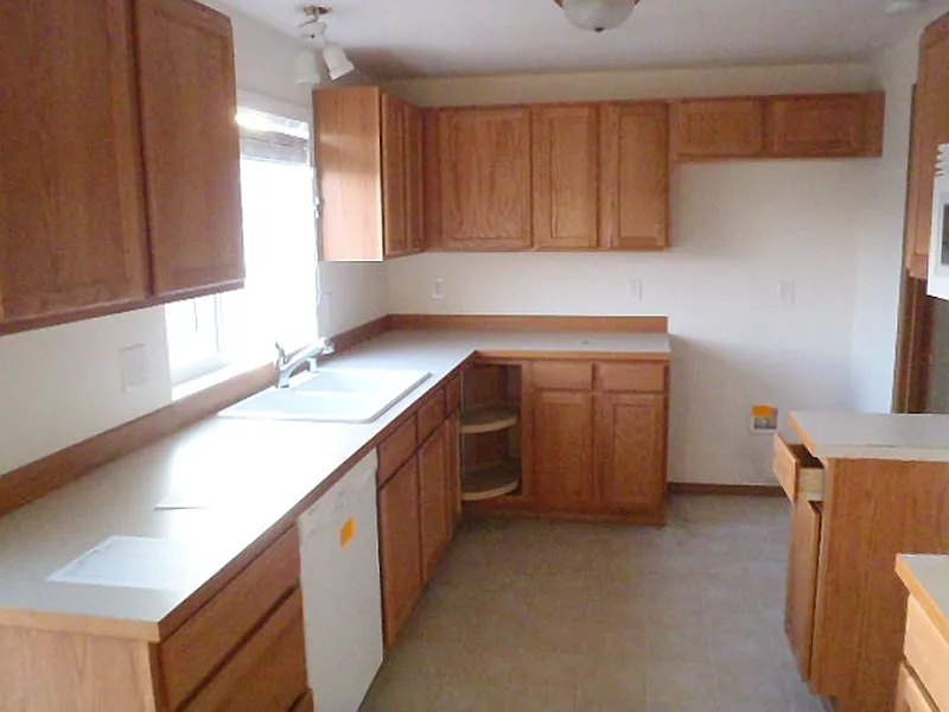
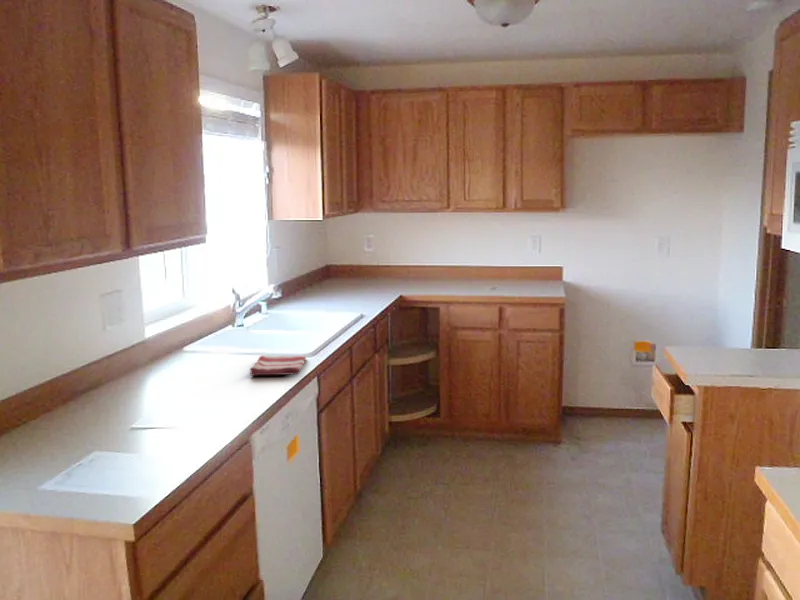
+ dish towel [249,354,307,377]
